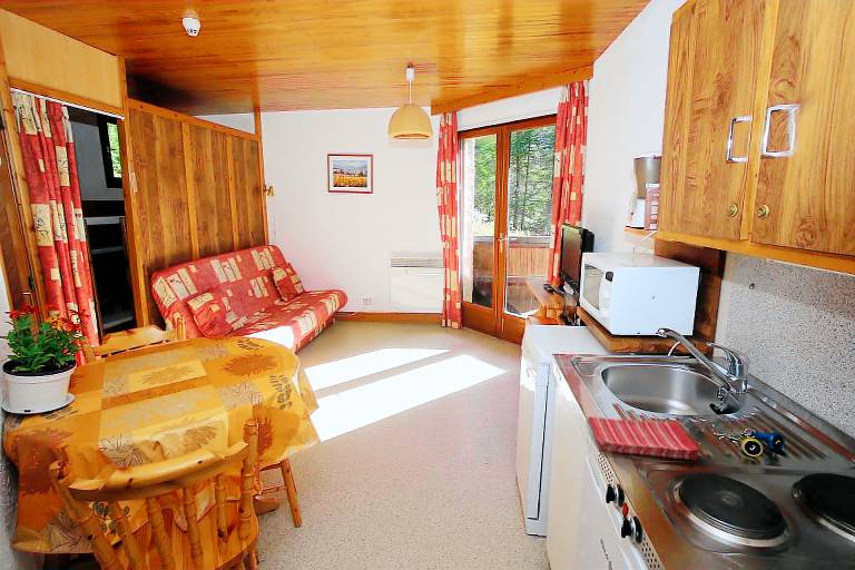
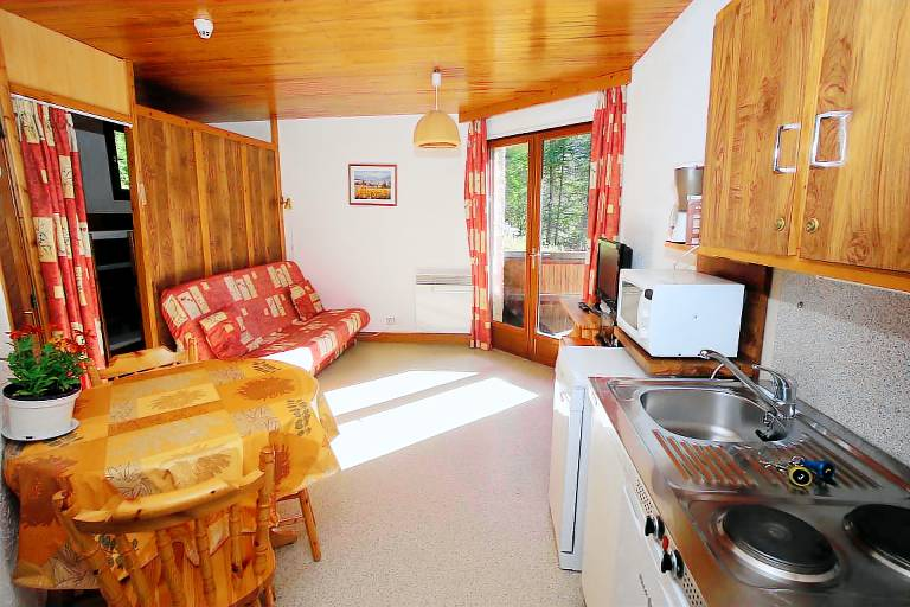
- dish towel [587,415,700,461]
